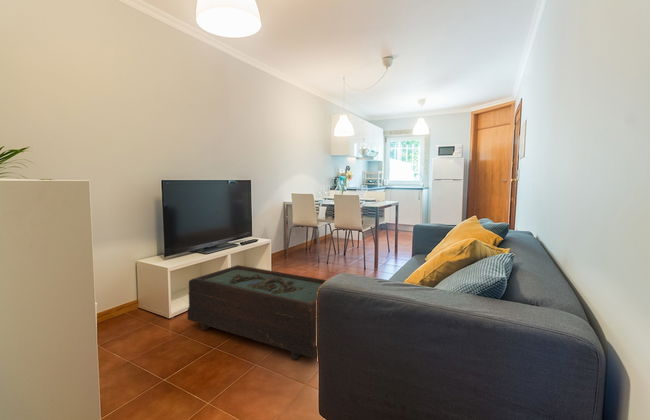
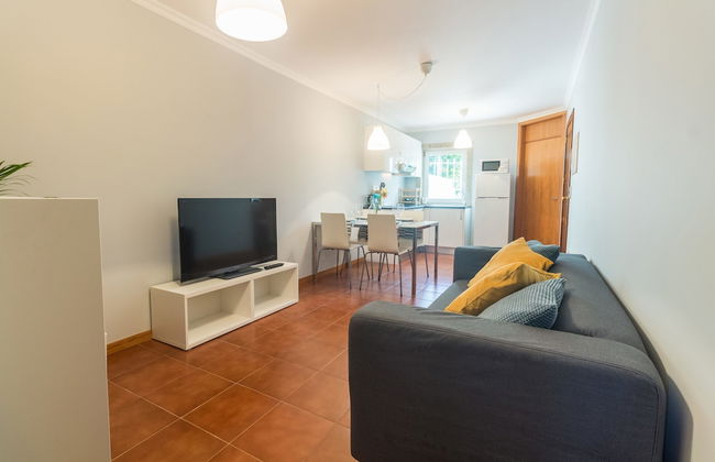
- coffee table [186,264,327,360]
